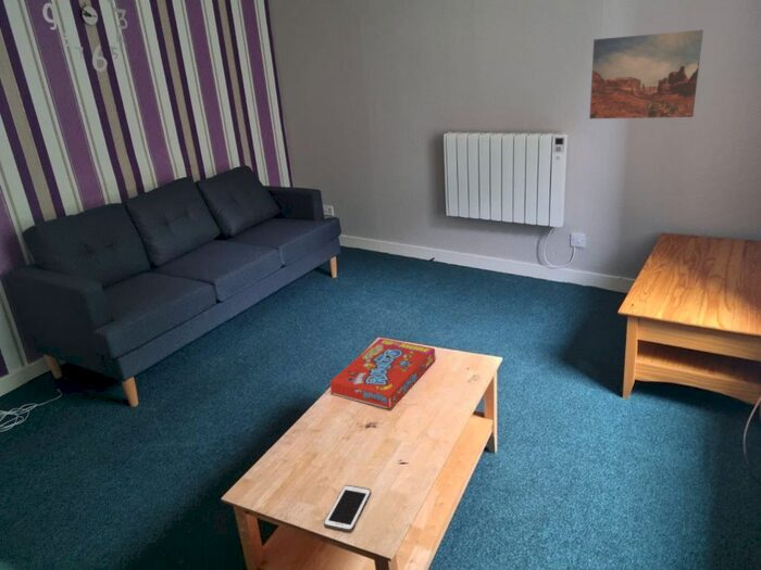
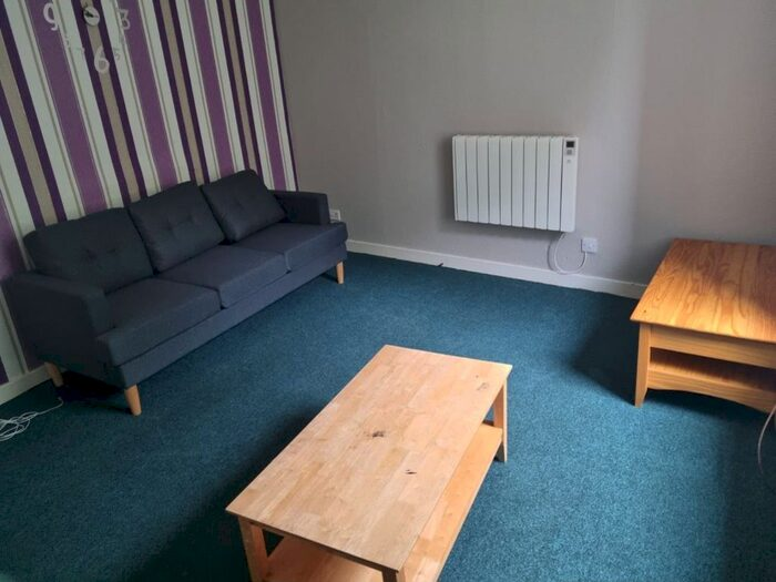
- wall art [588,29,704,119]
- snack box [329,338,436,410]
- cell phone [323,484,372,533]
